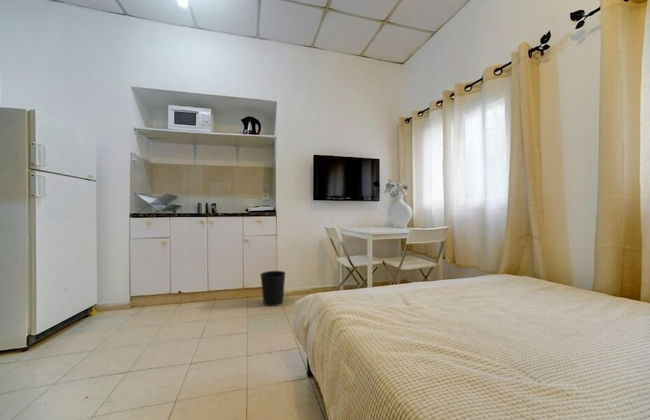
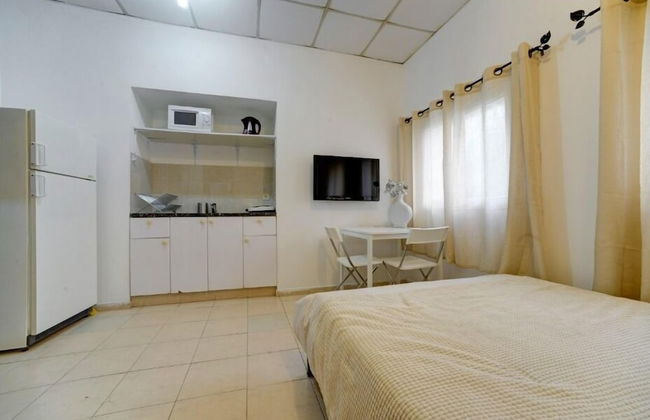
- wastebasket [259,270,287,307]
